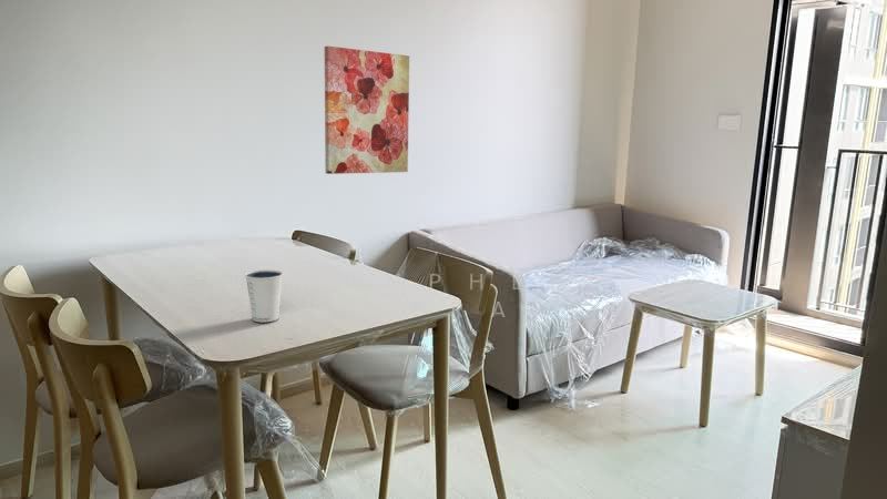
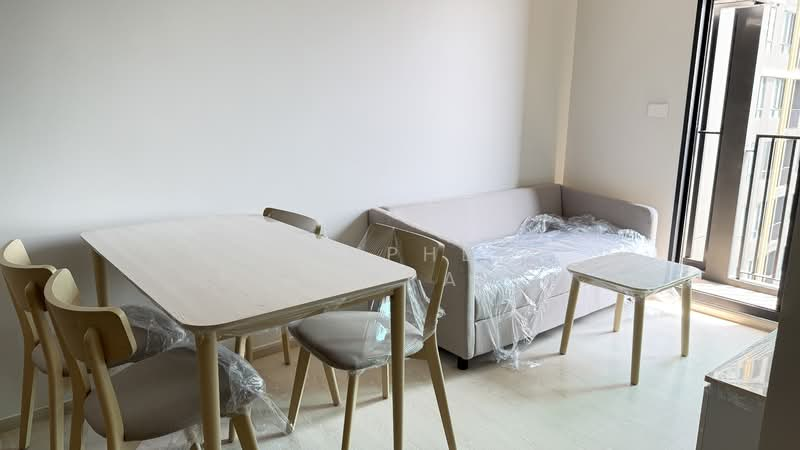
- dixie cup [244,268,284,323]
- wall art [324,44,410,175]
